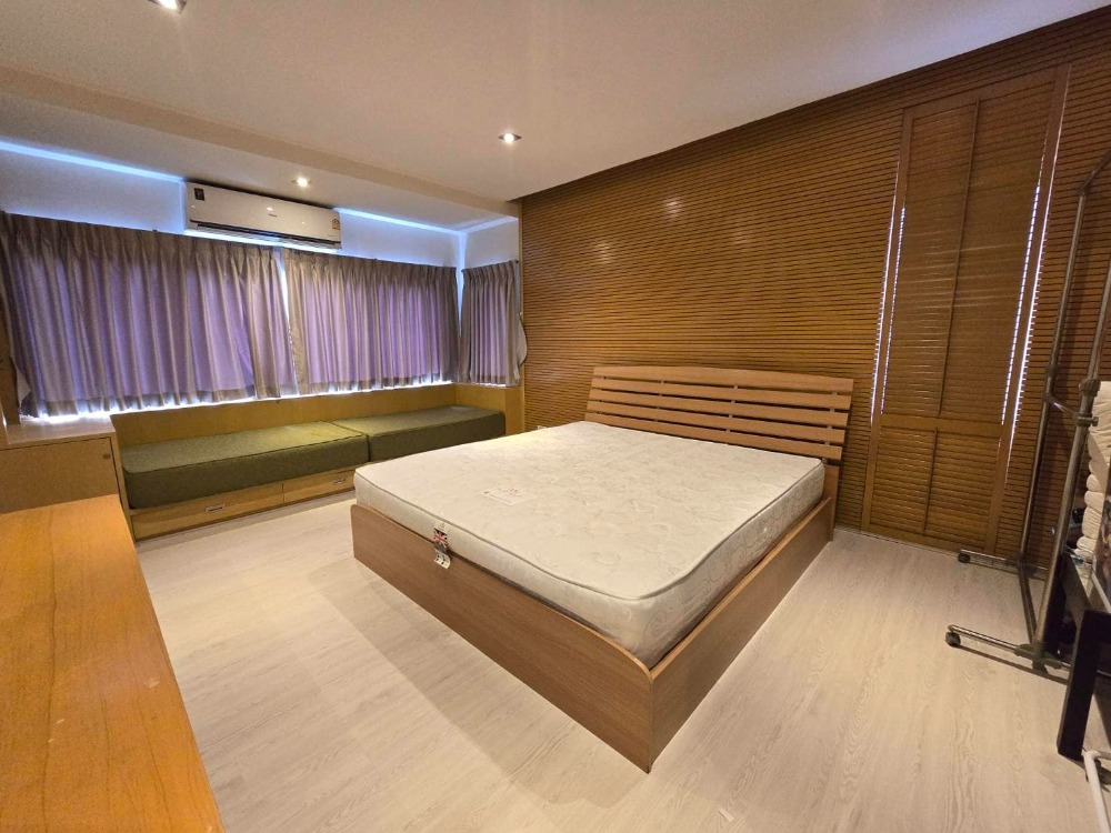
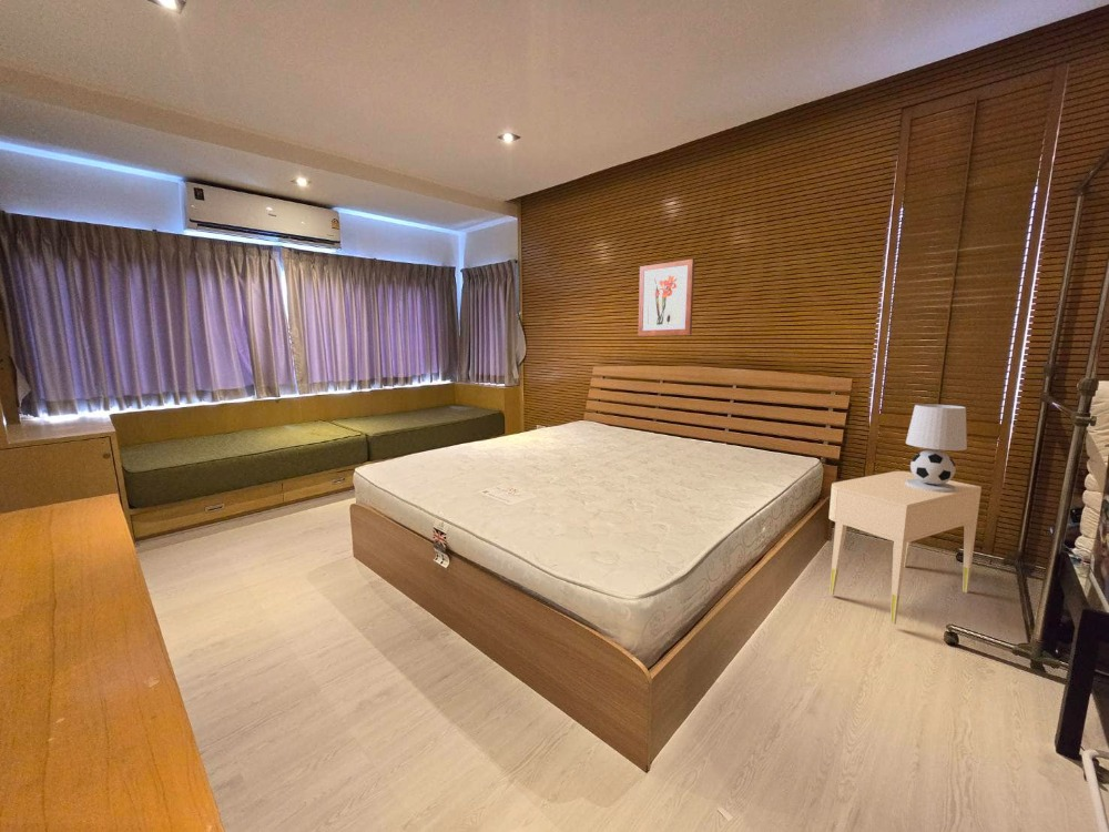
+ nightstand [827,470,983,626]
+ table lamp [905,403,968,493]
+ wall art [637,258,695,337]
